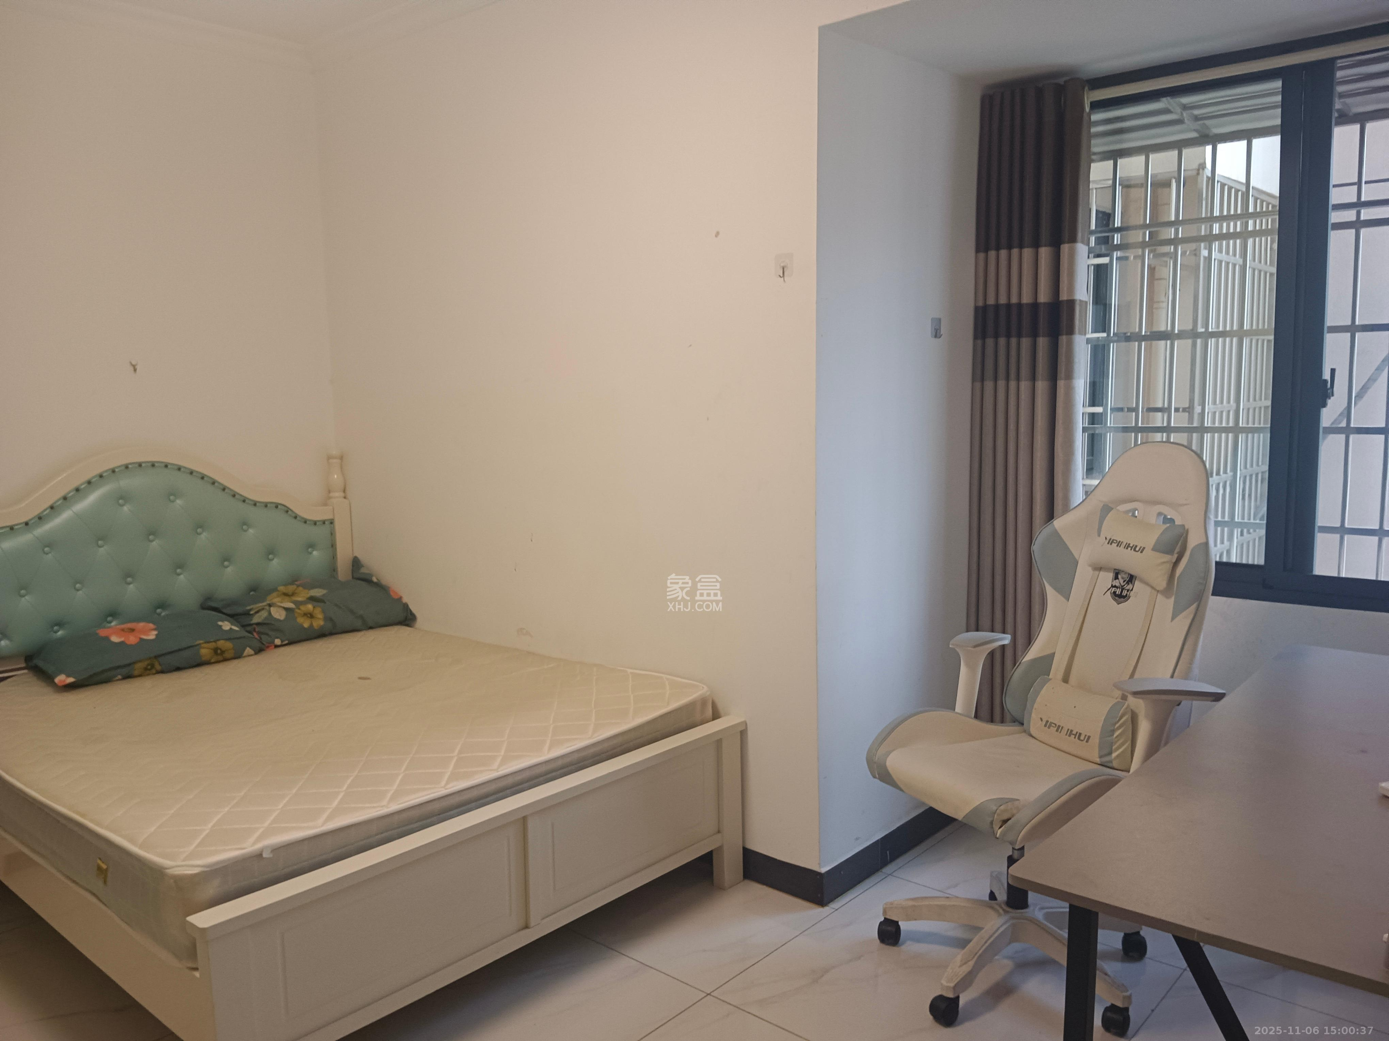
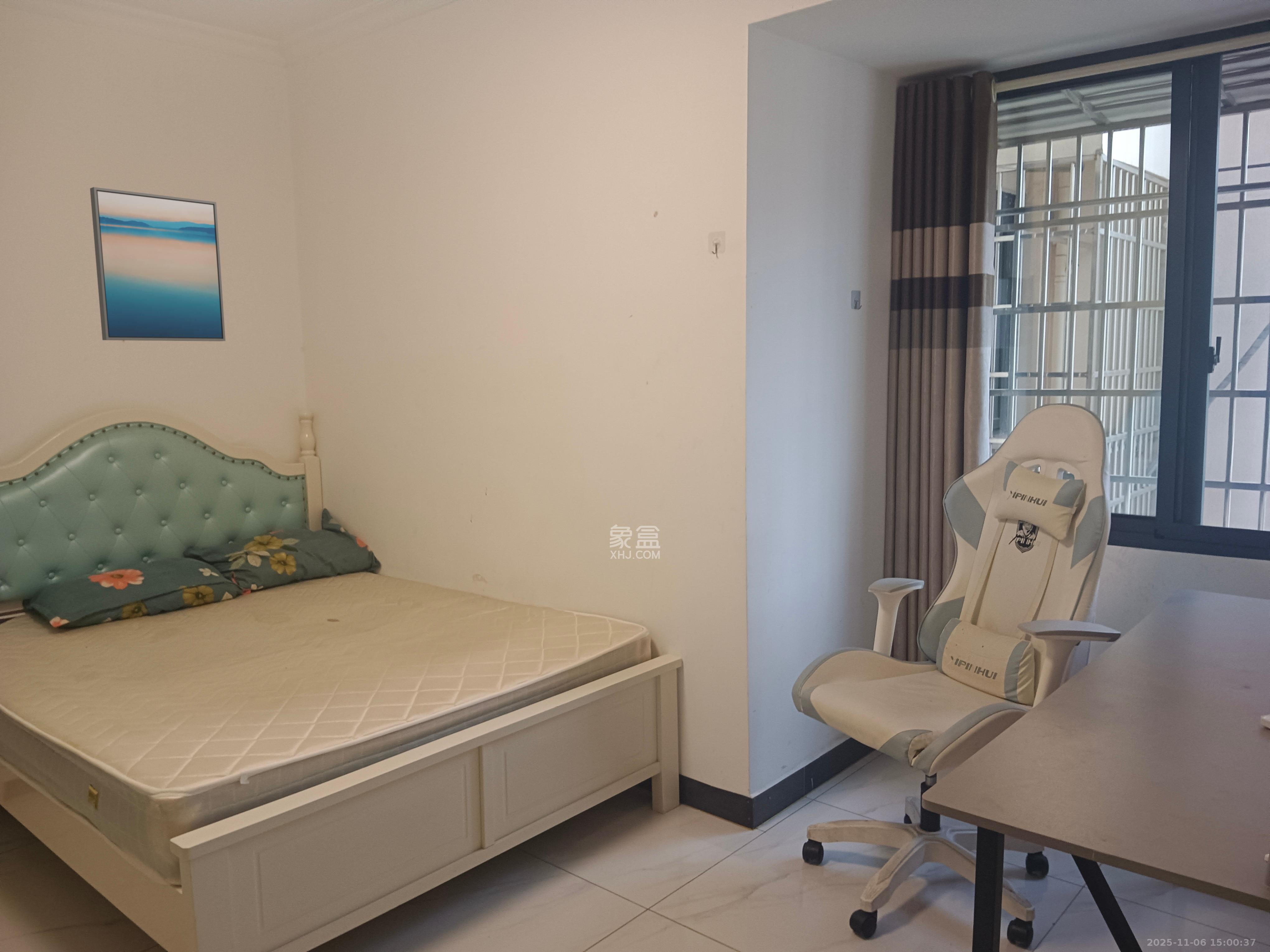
+ wall art [90,187,226,342]
